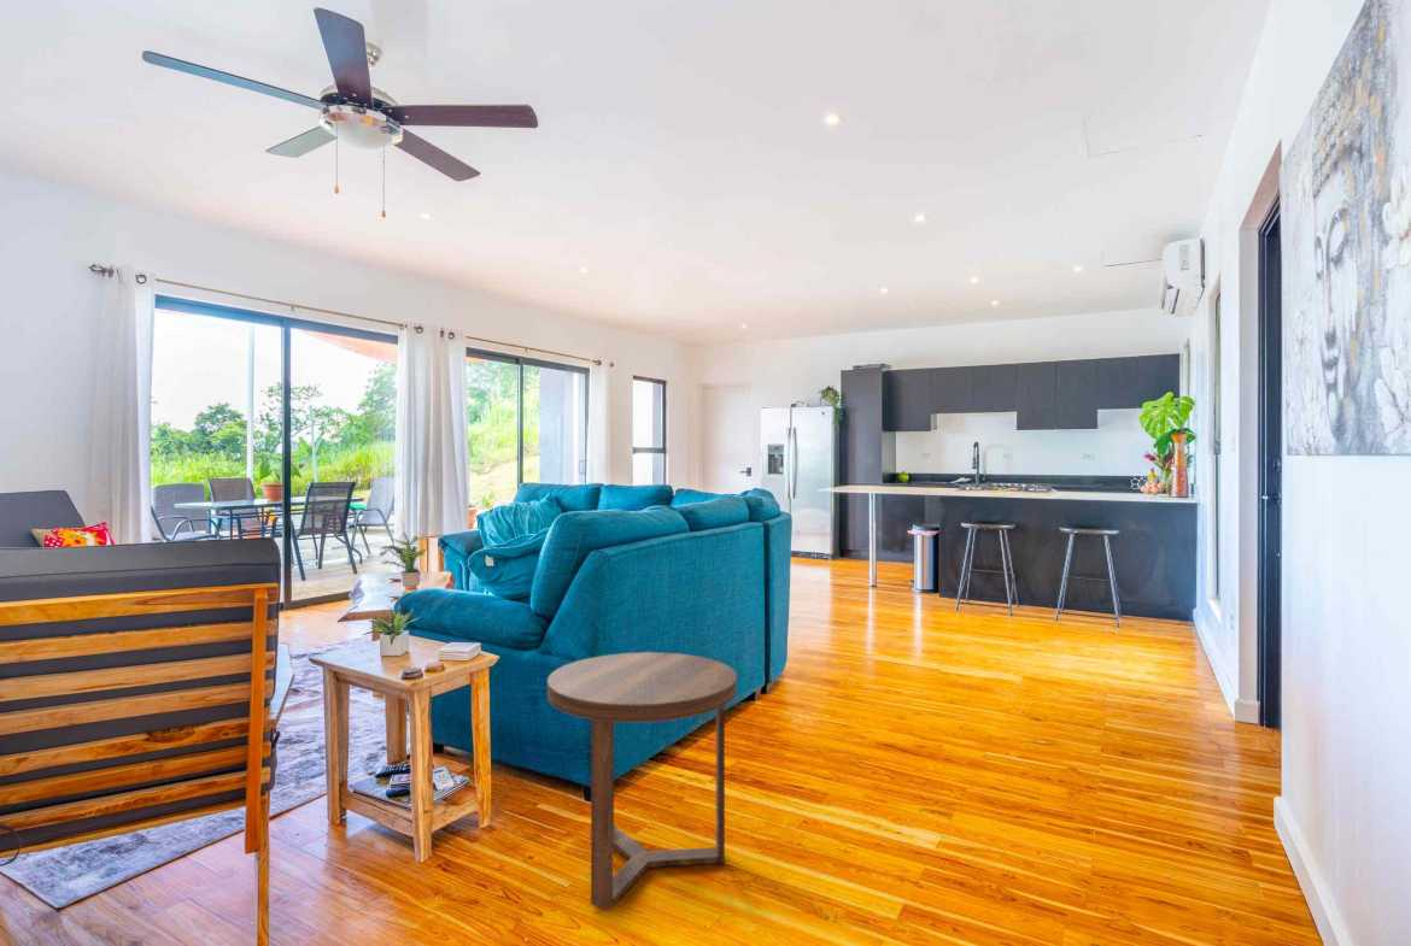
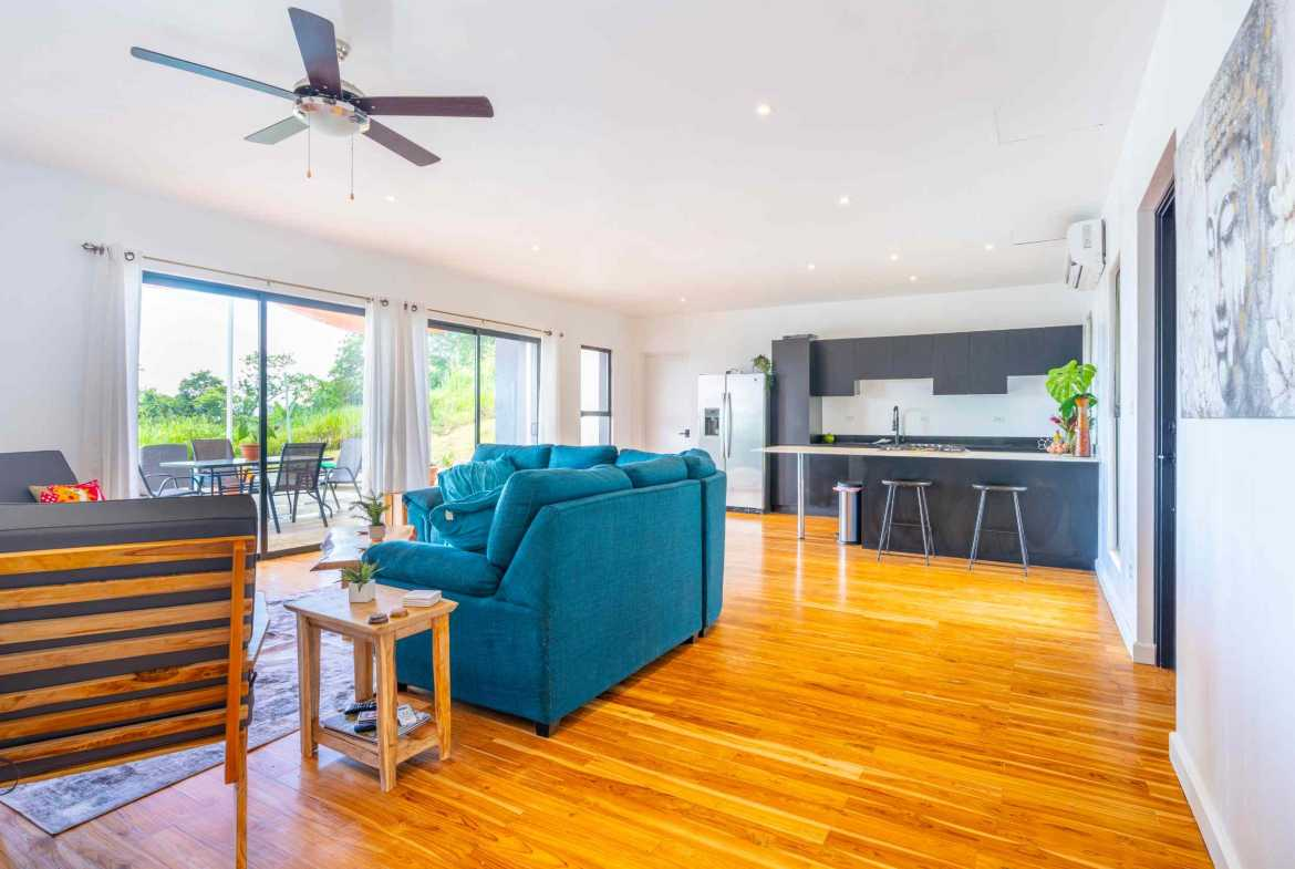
- side table [546,651,738,911]
